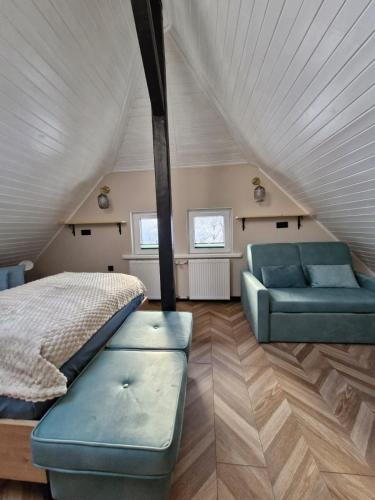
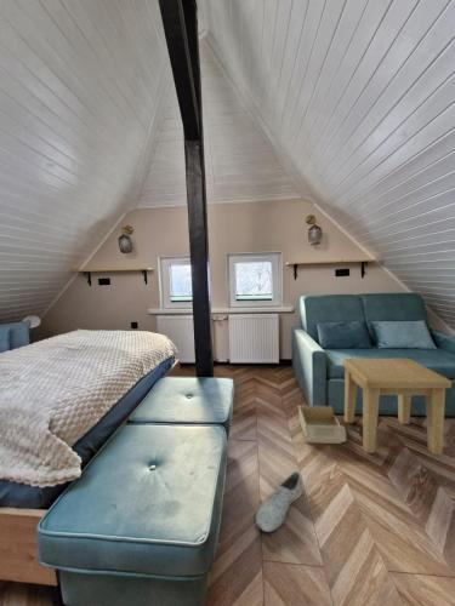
+ side table [341,358,453,456]
+ storage bin [297,404,347,445]
+ shoe [255,470,305,533]
